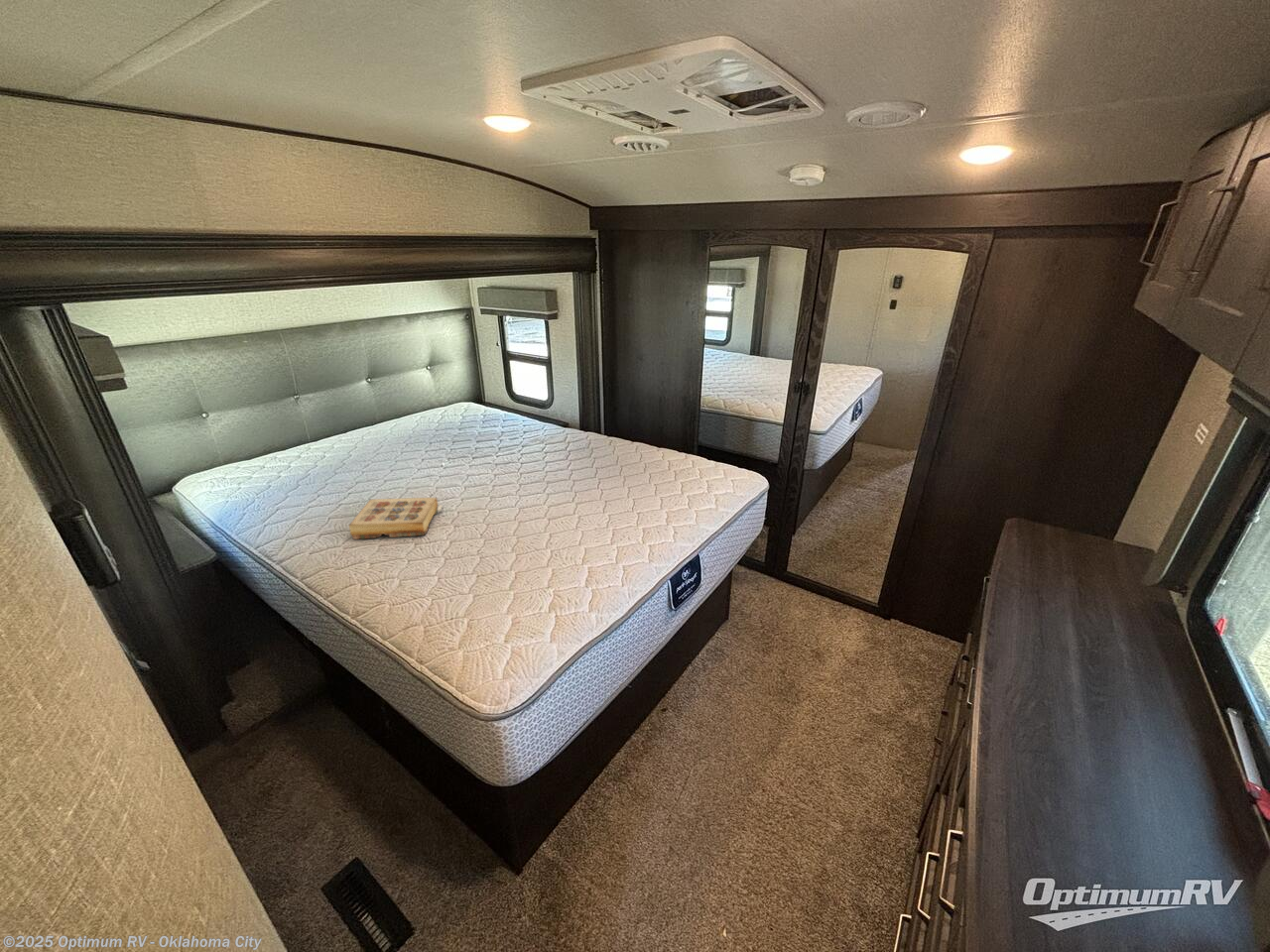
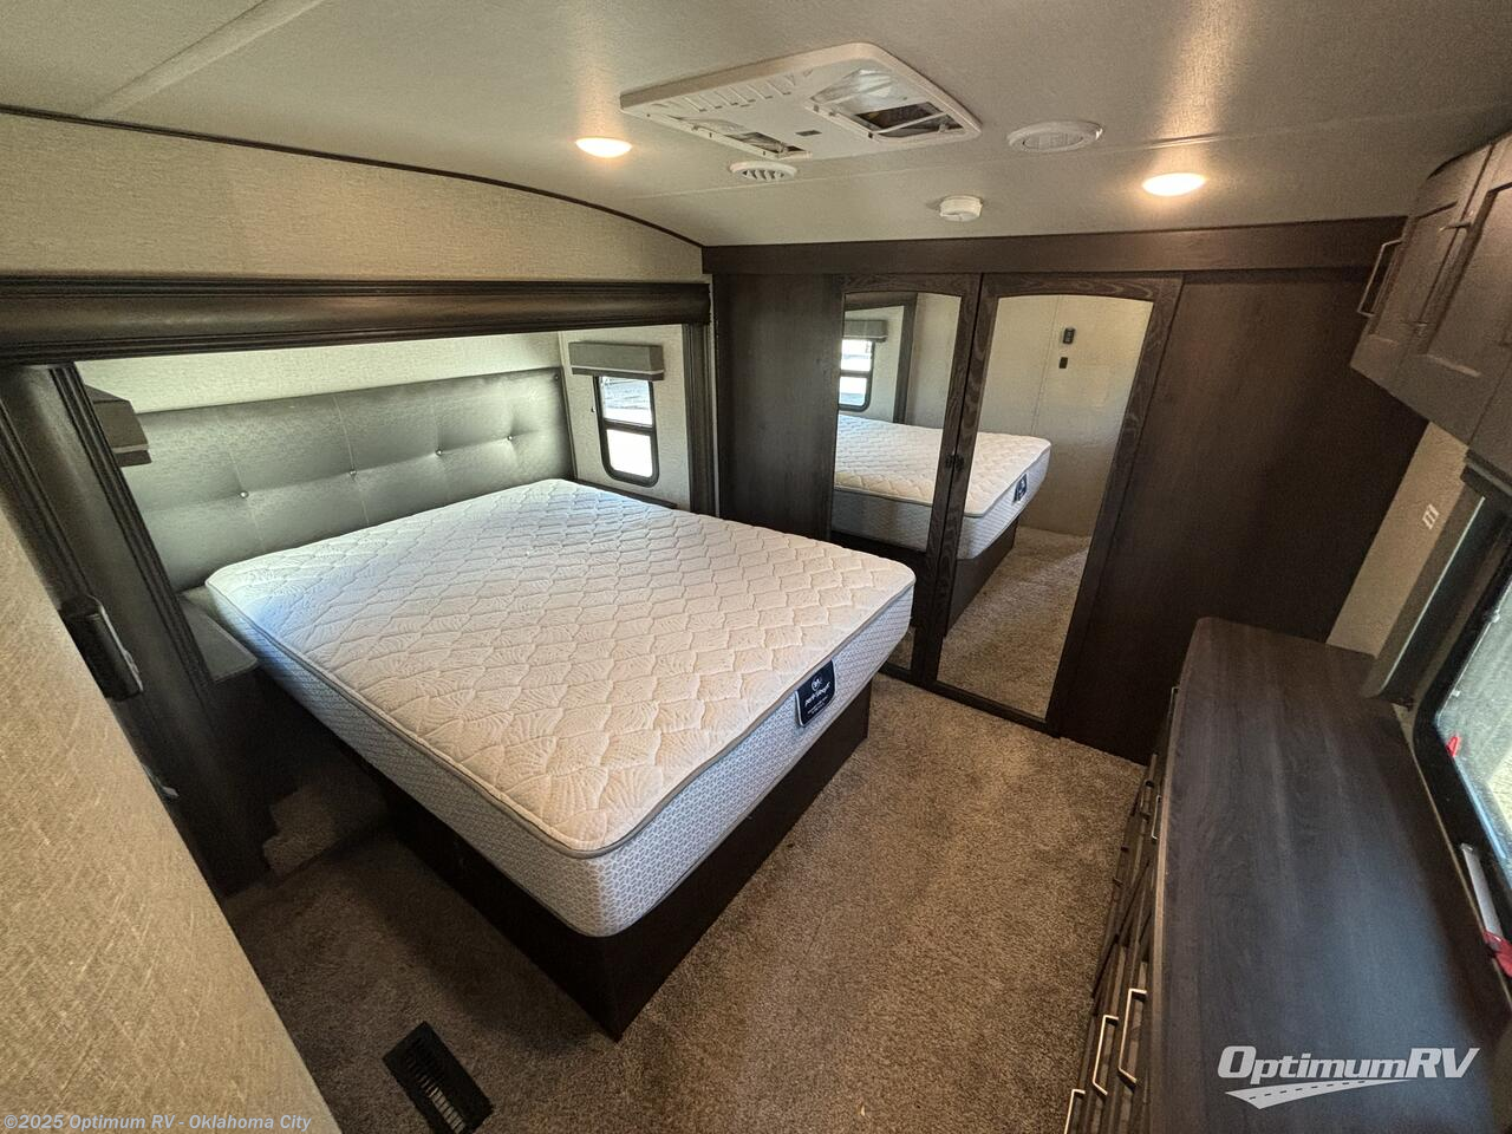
- book [348,497,444,540]
